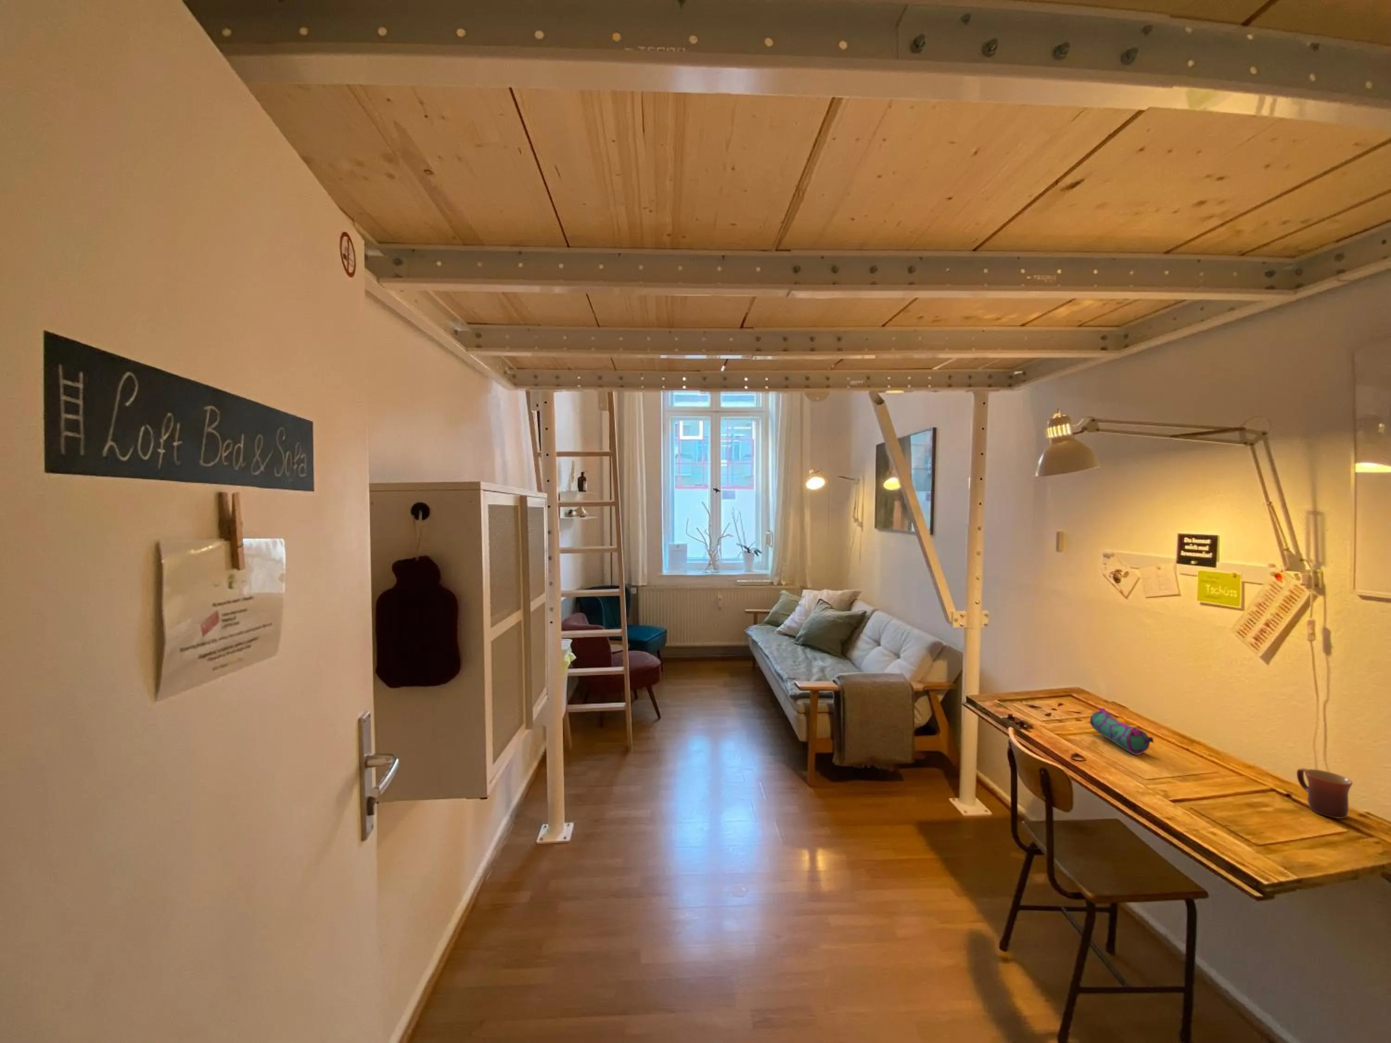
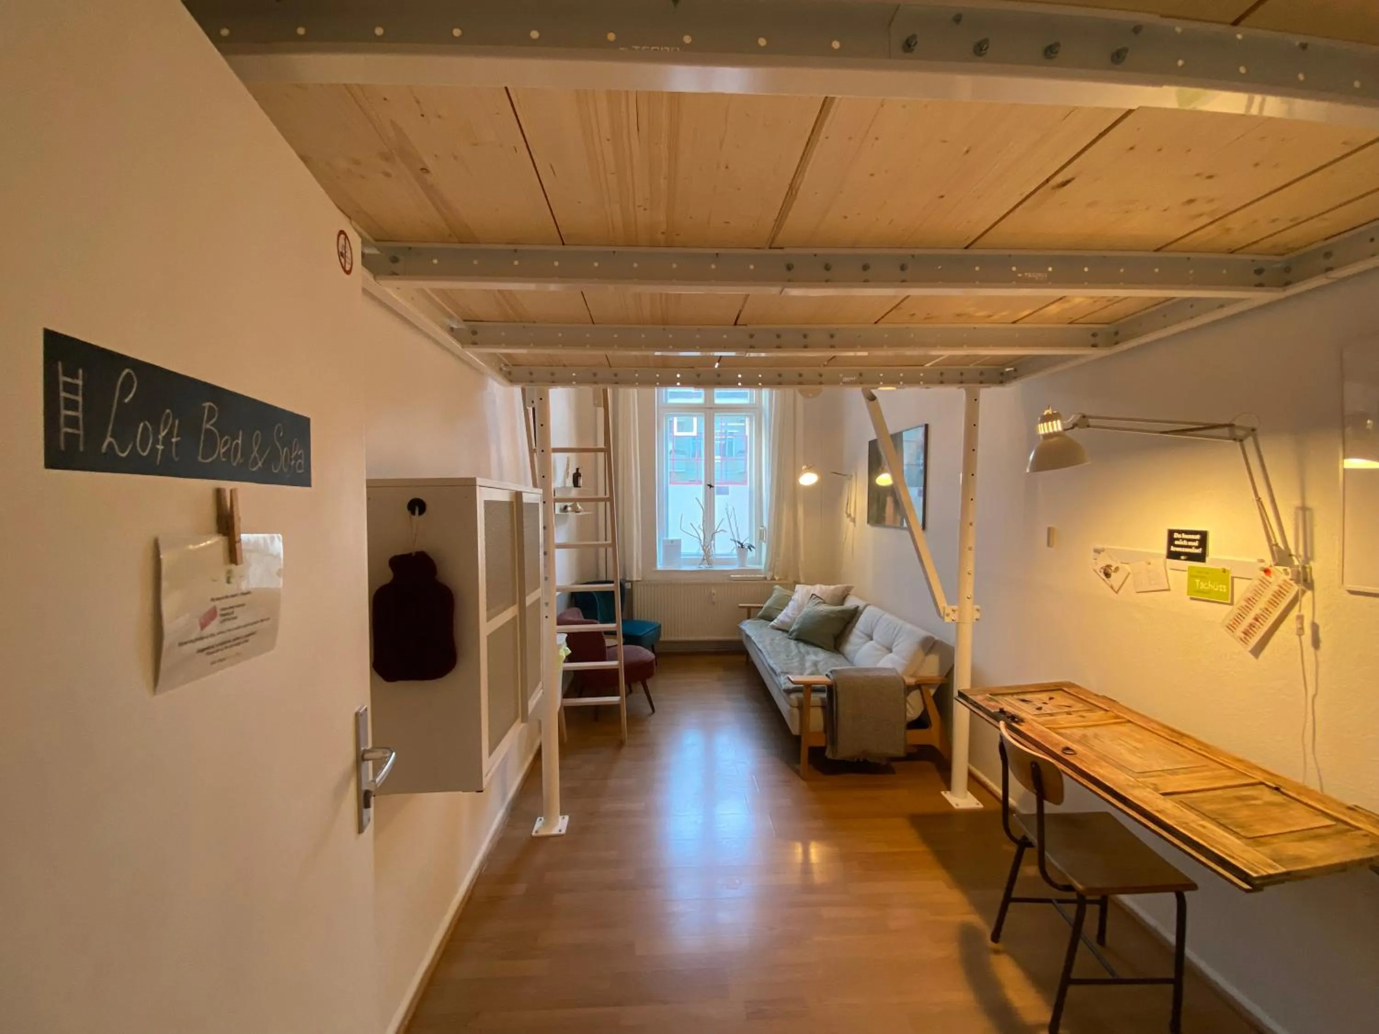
- pencil case [1090,708,1154,756]
- mug [1297,768,1353,820]
